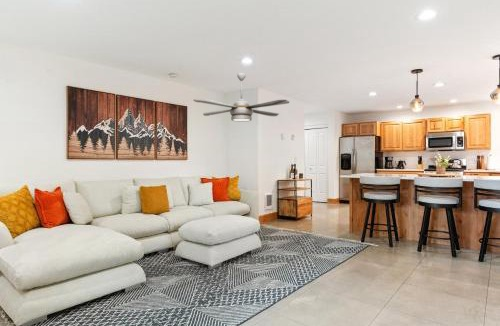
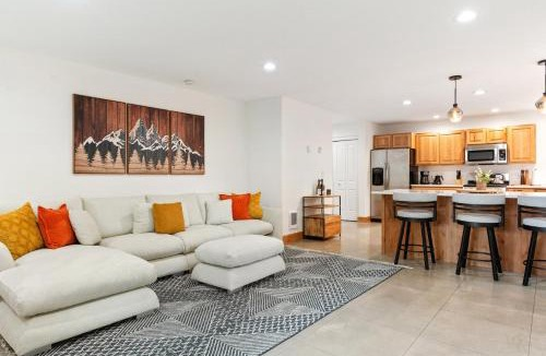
- ceiling fan [193,72,291,123]
